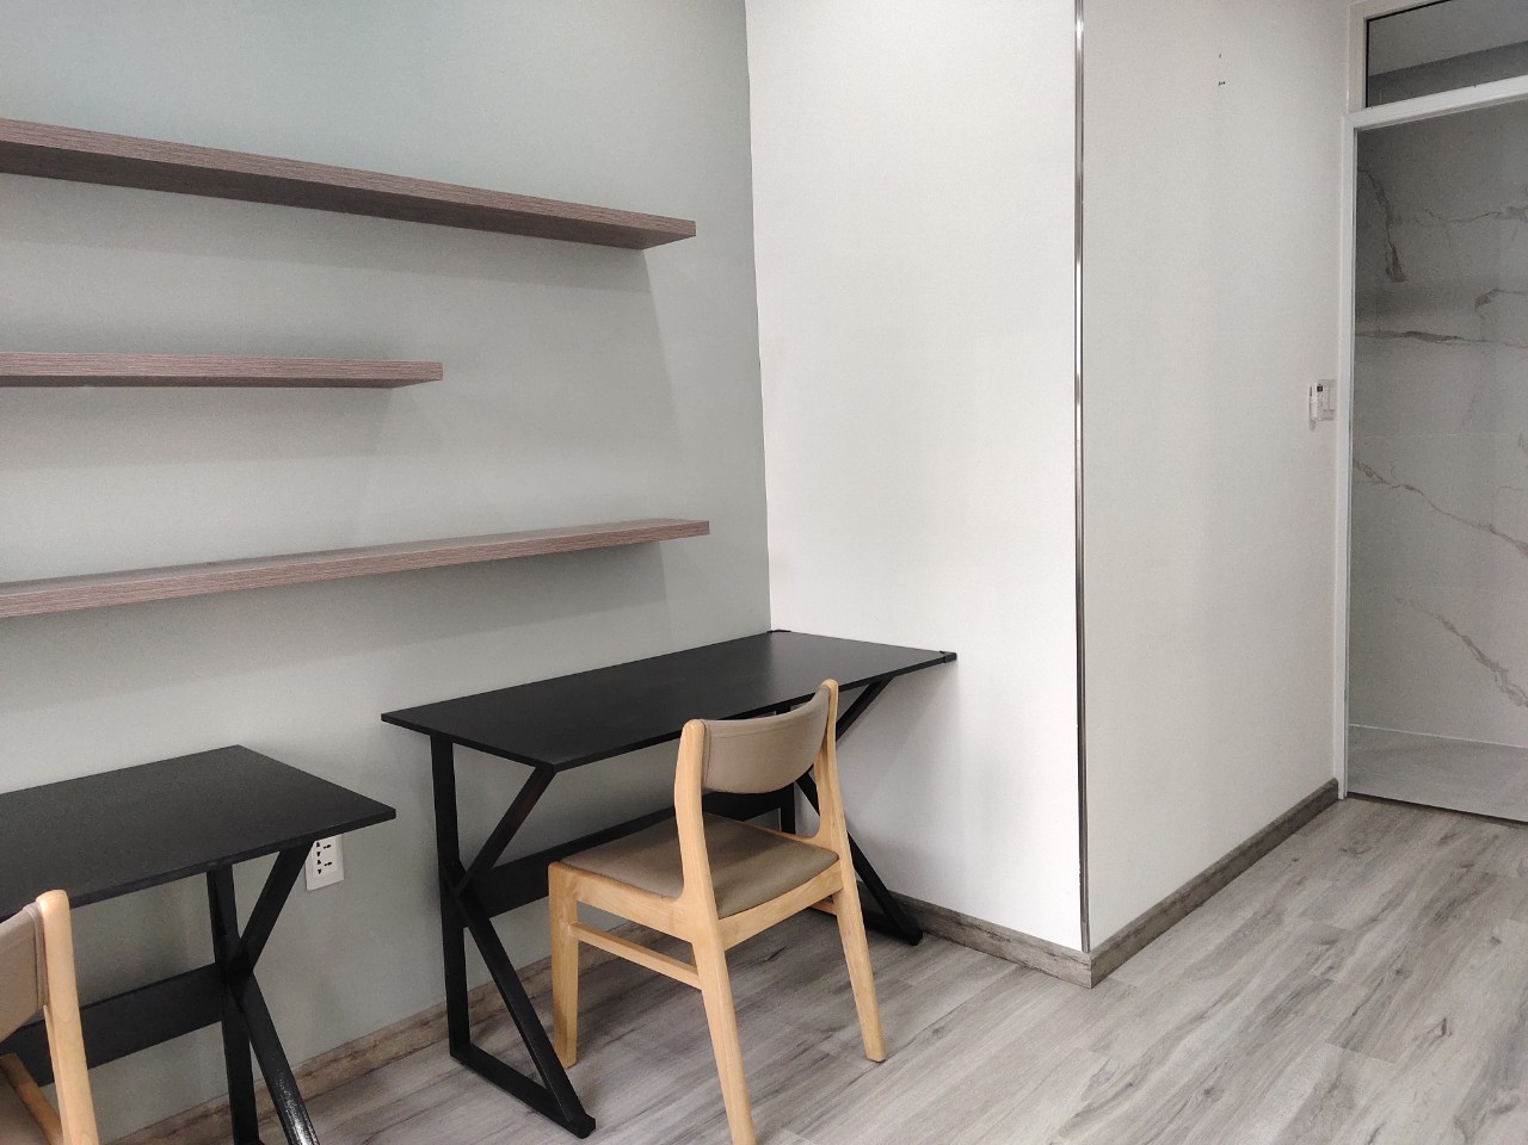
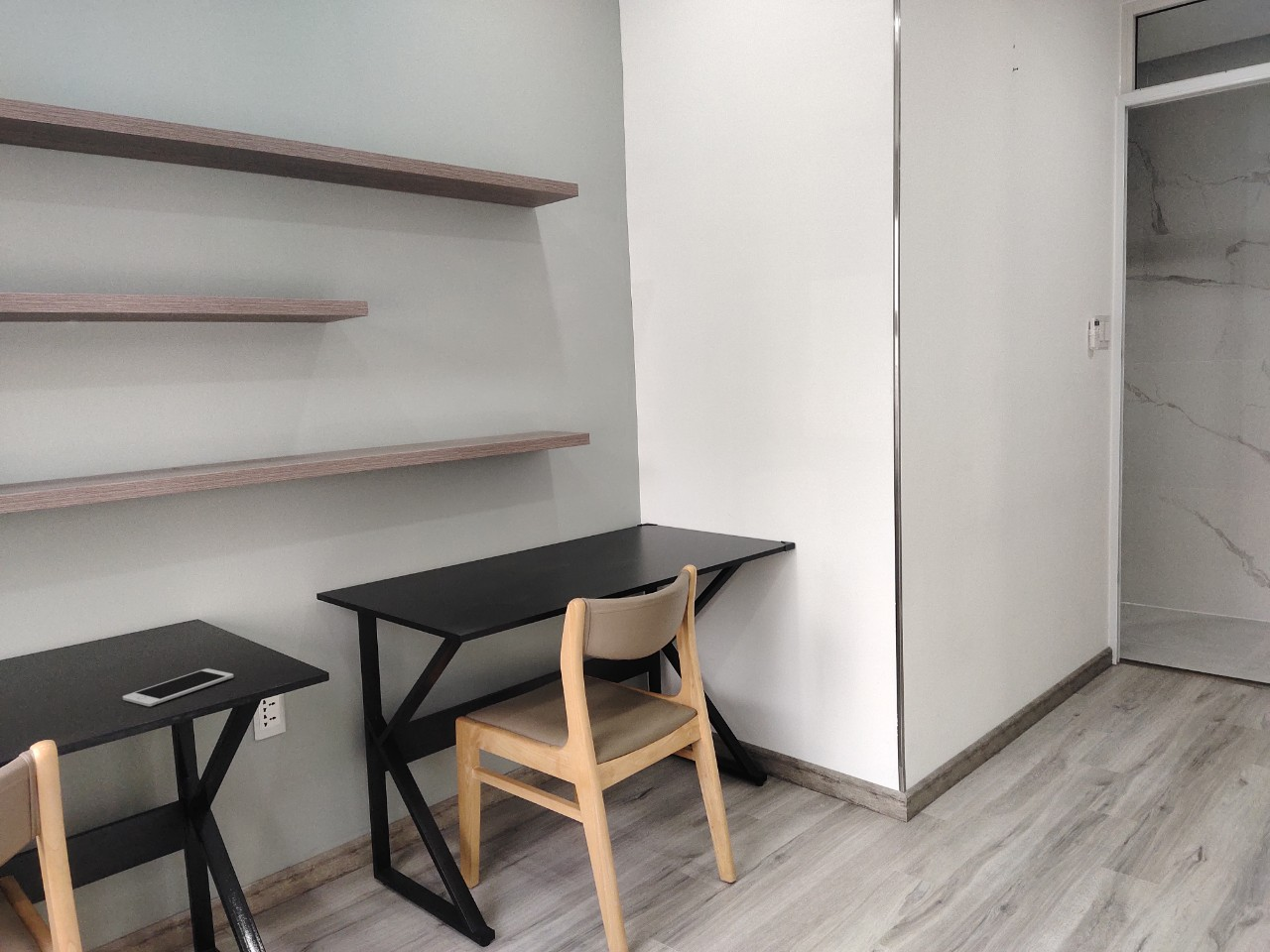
+ cell phone [122,667,235,707]
